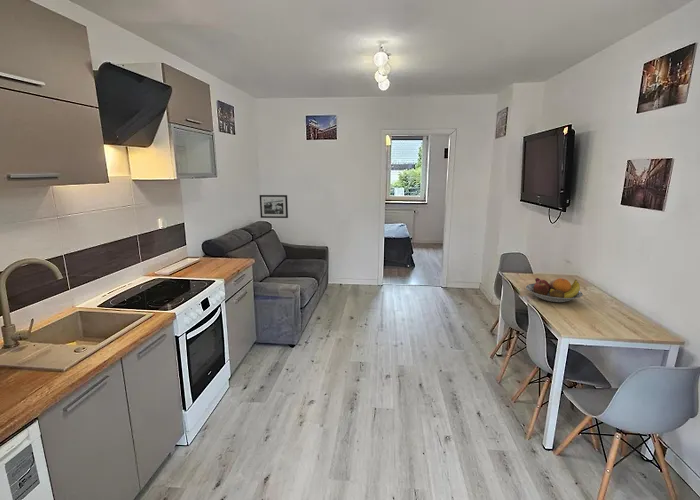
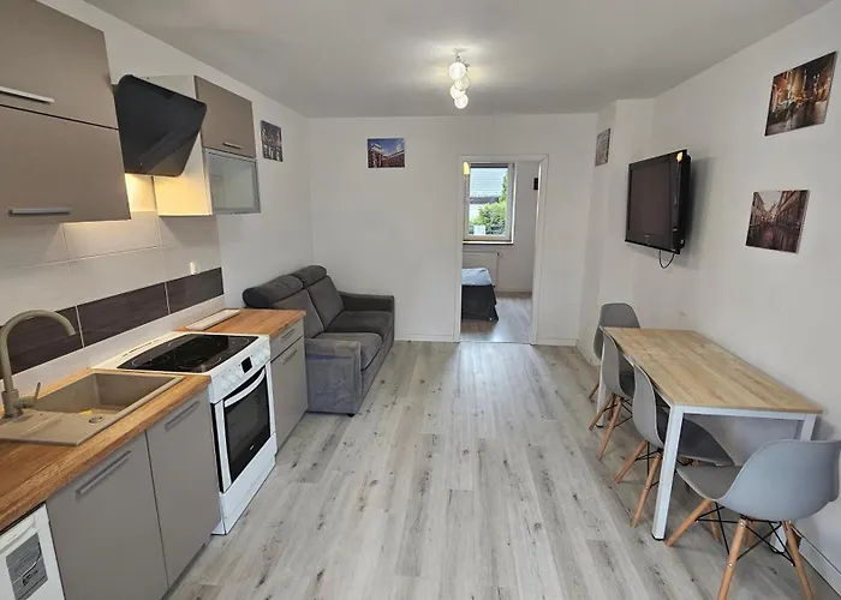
- picture frame [259,194,289,219]
- fruit bowl [525,277,584,303]
